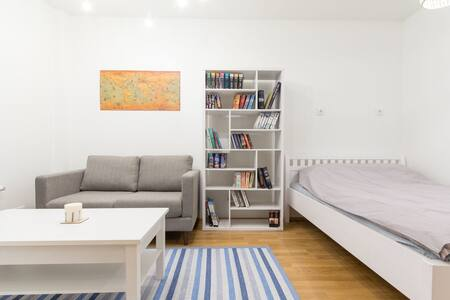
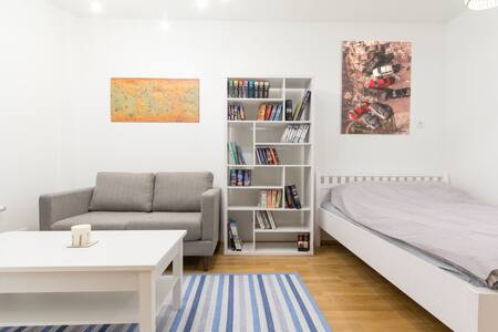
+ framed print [339,39,414,136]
